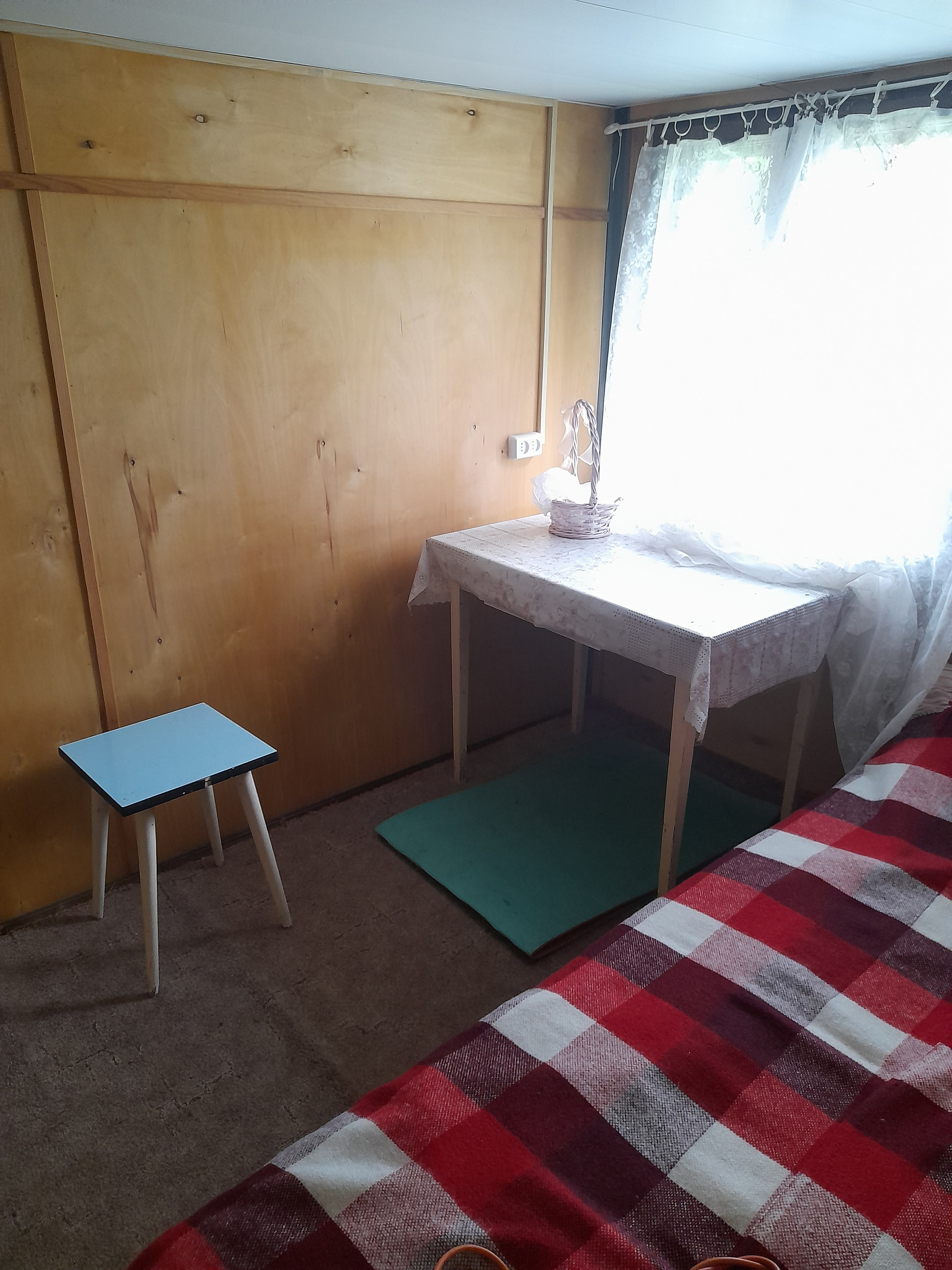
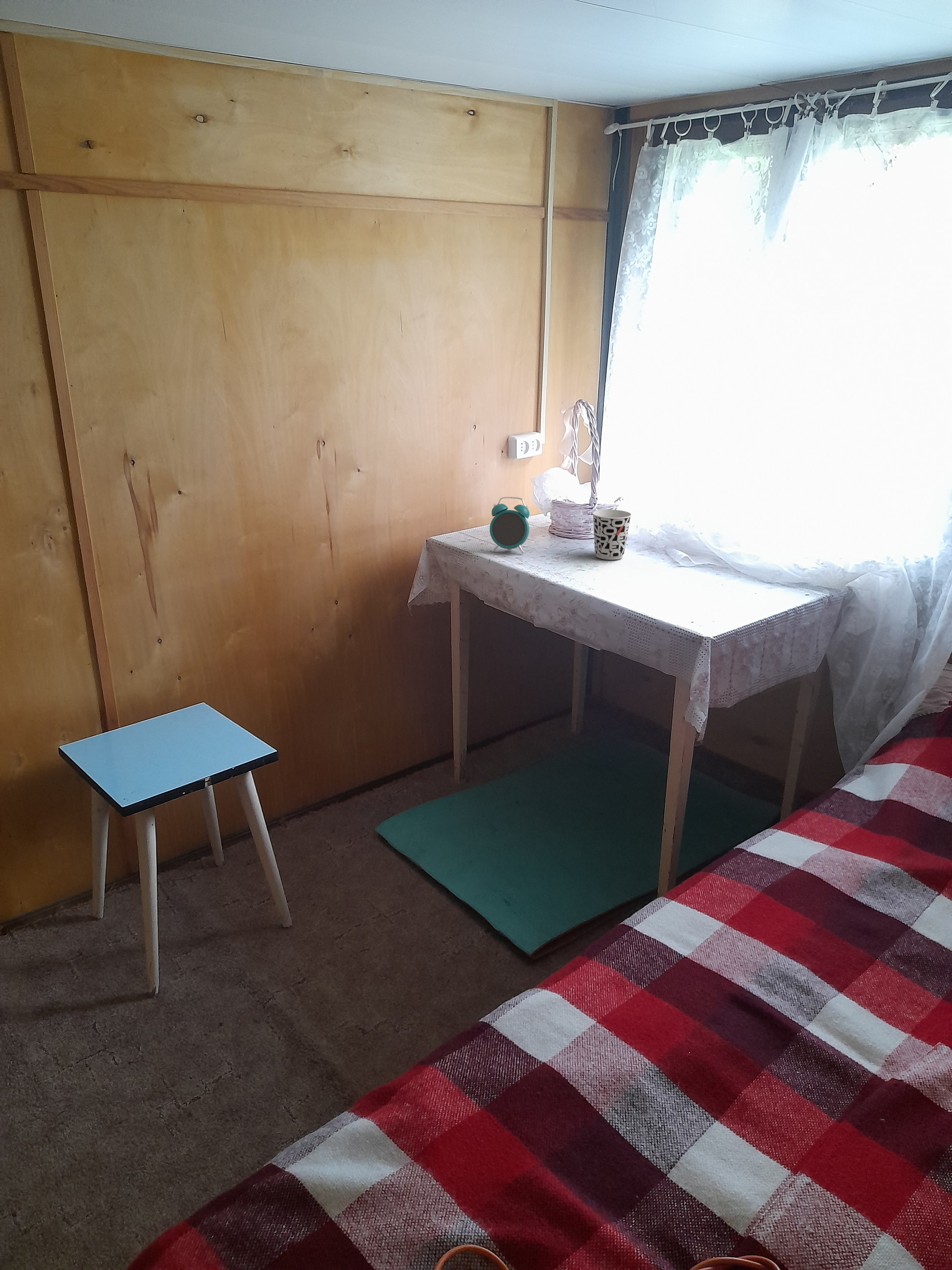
+ alarm clock [489,496,530,554]
+ cup [592,509,632,560]
